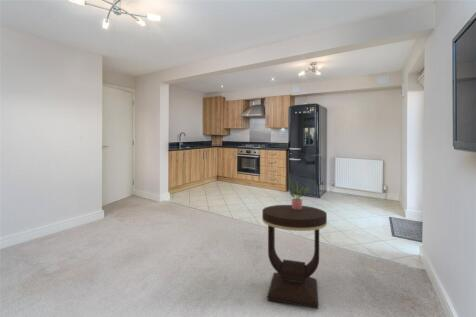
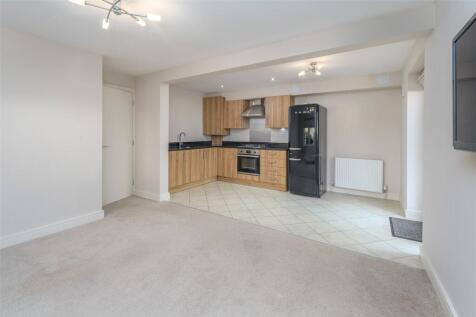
- potted plant [289,179,311,210]
- side table [261,204,328,310]
